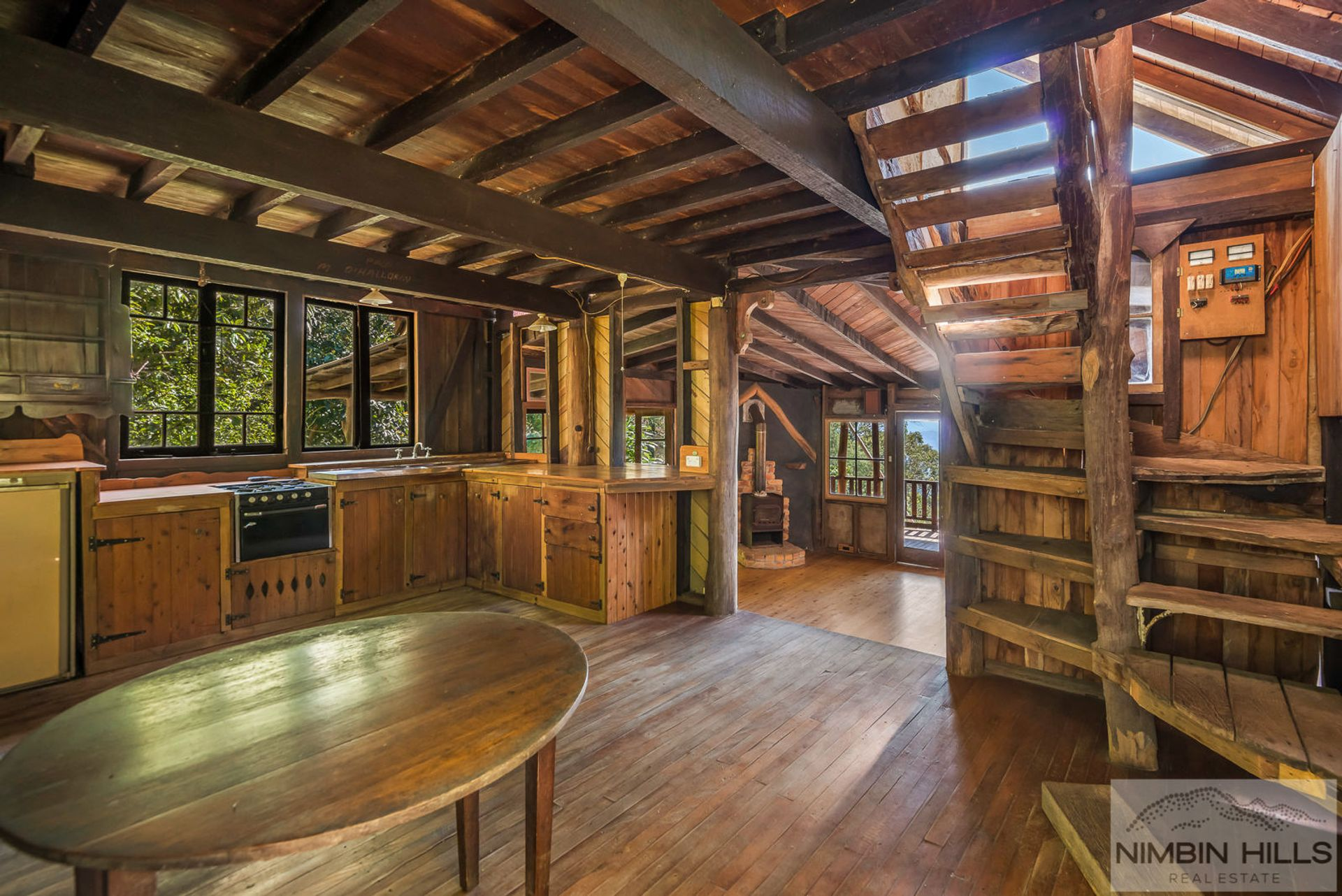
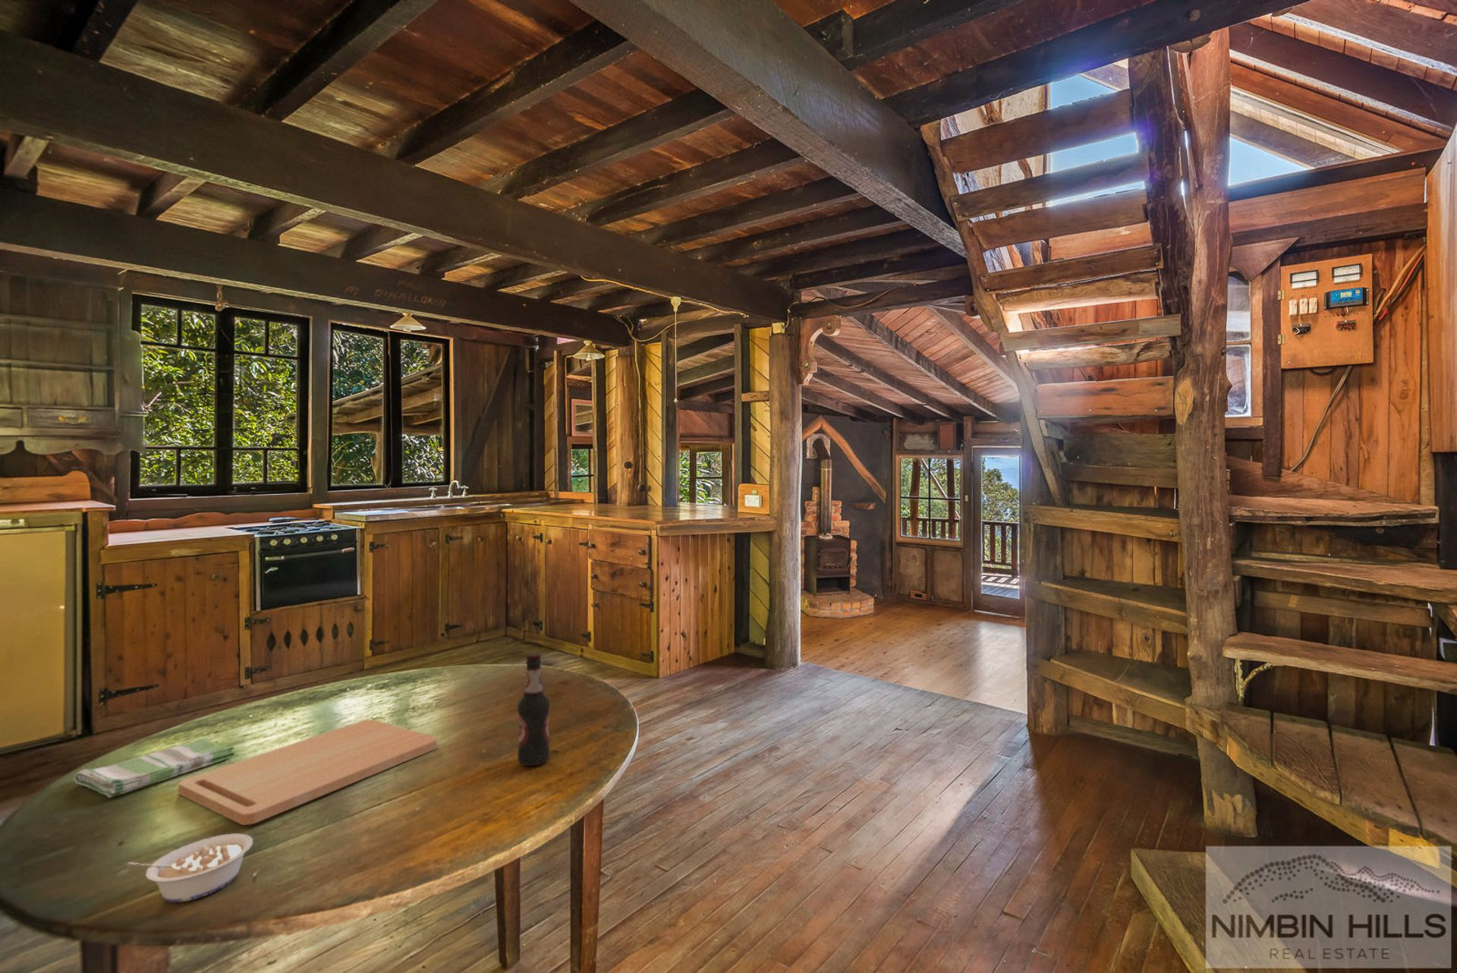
+ dish towel [73,737,236,798]
+ cutting board [178,719,438,825]
+ bottle [517,653,550,767]
+ legume [125,833,253,904]
